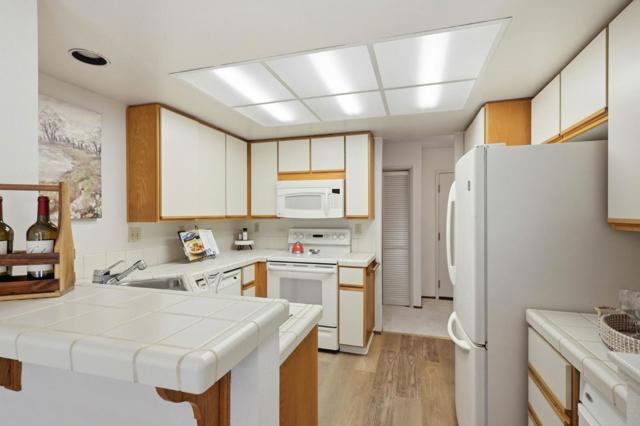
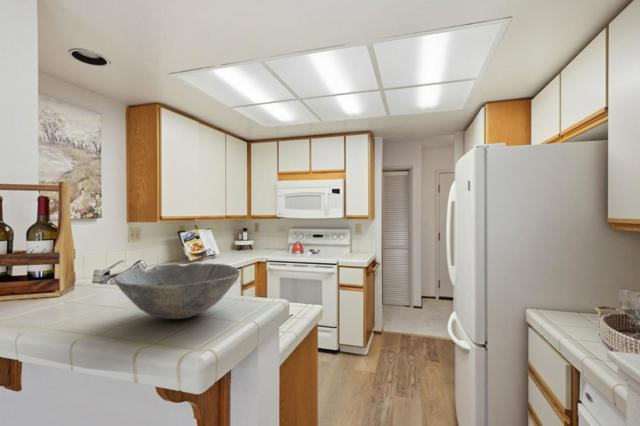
+ bowl [113,262,241,320]
